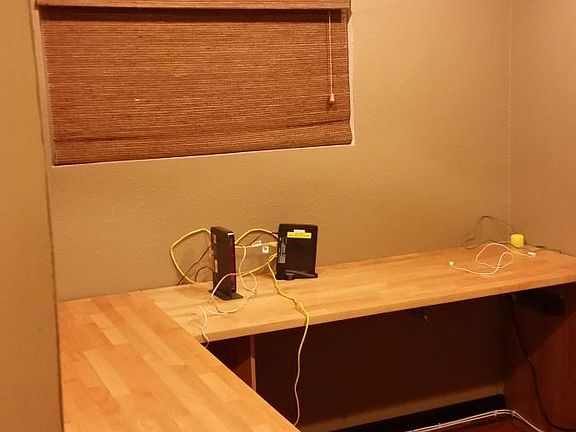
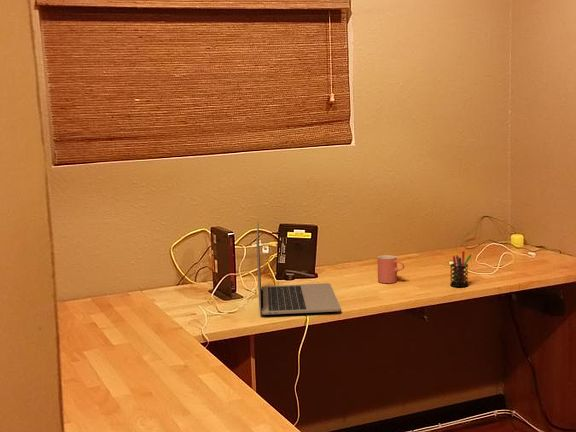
+ cup [377,254,405,284]
+ laptop [256,220,342,316]
+ pen holder [449,250,473,288]
